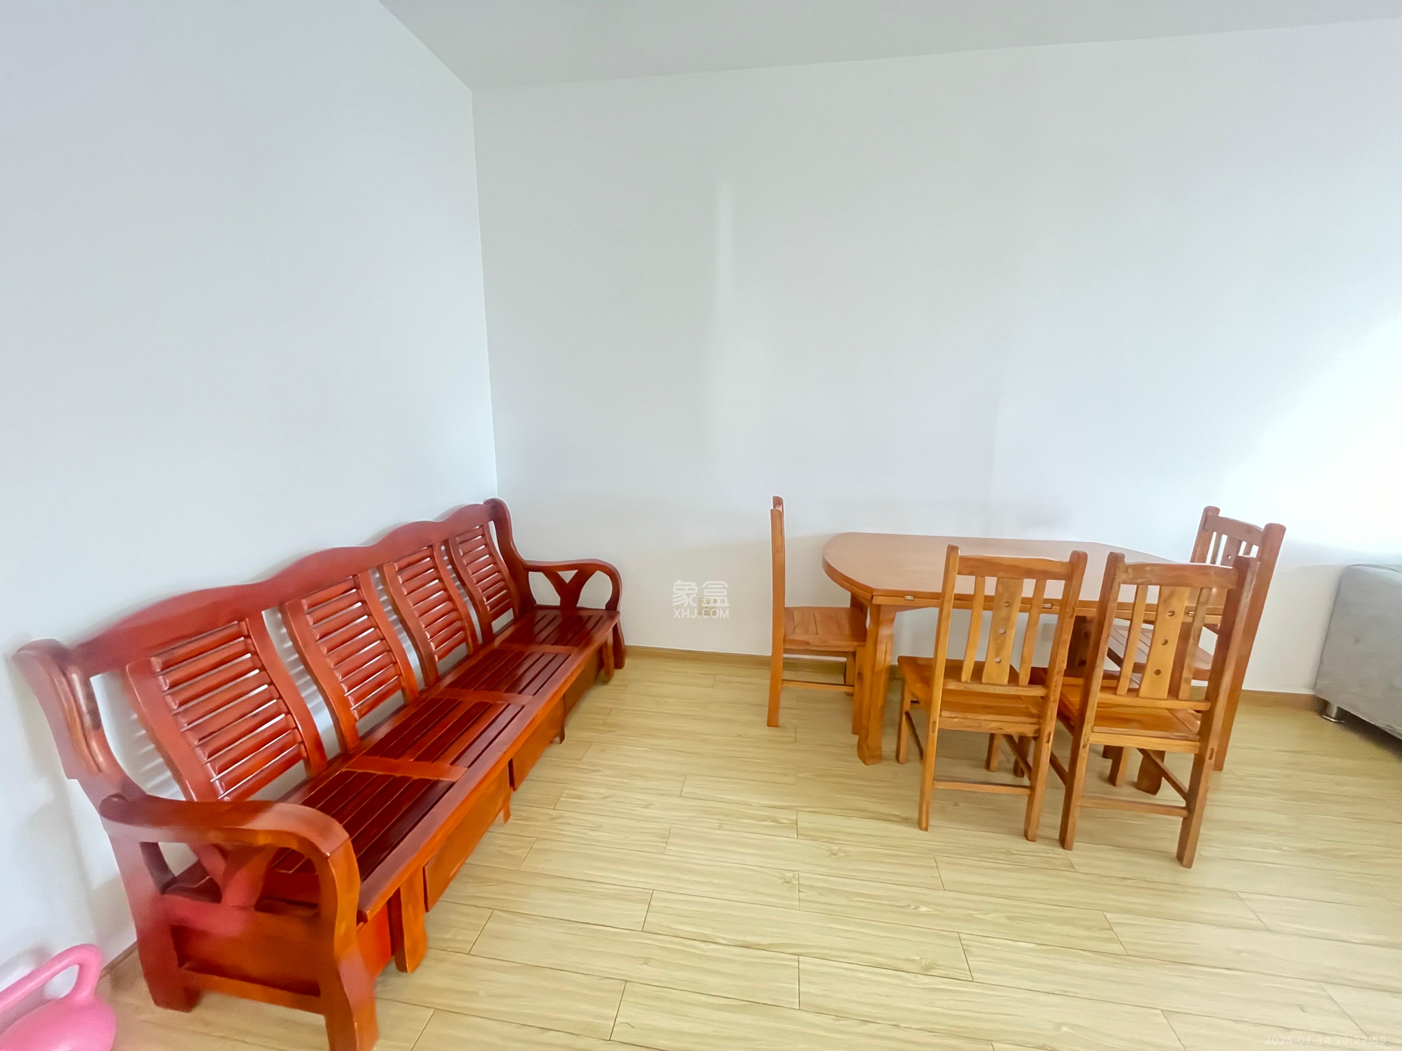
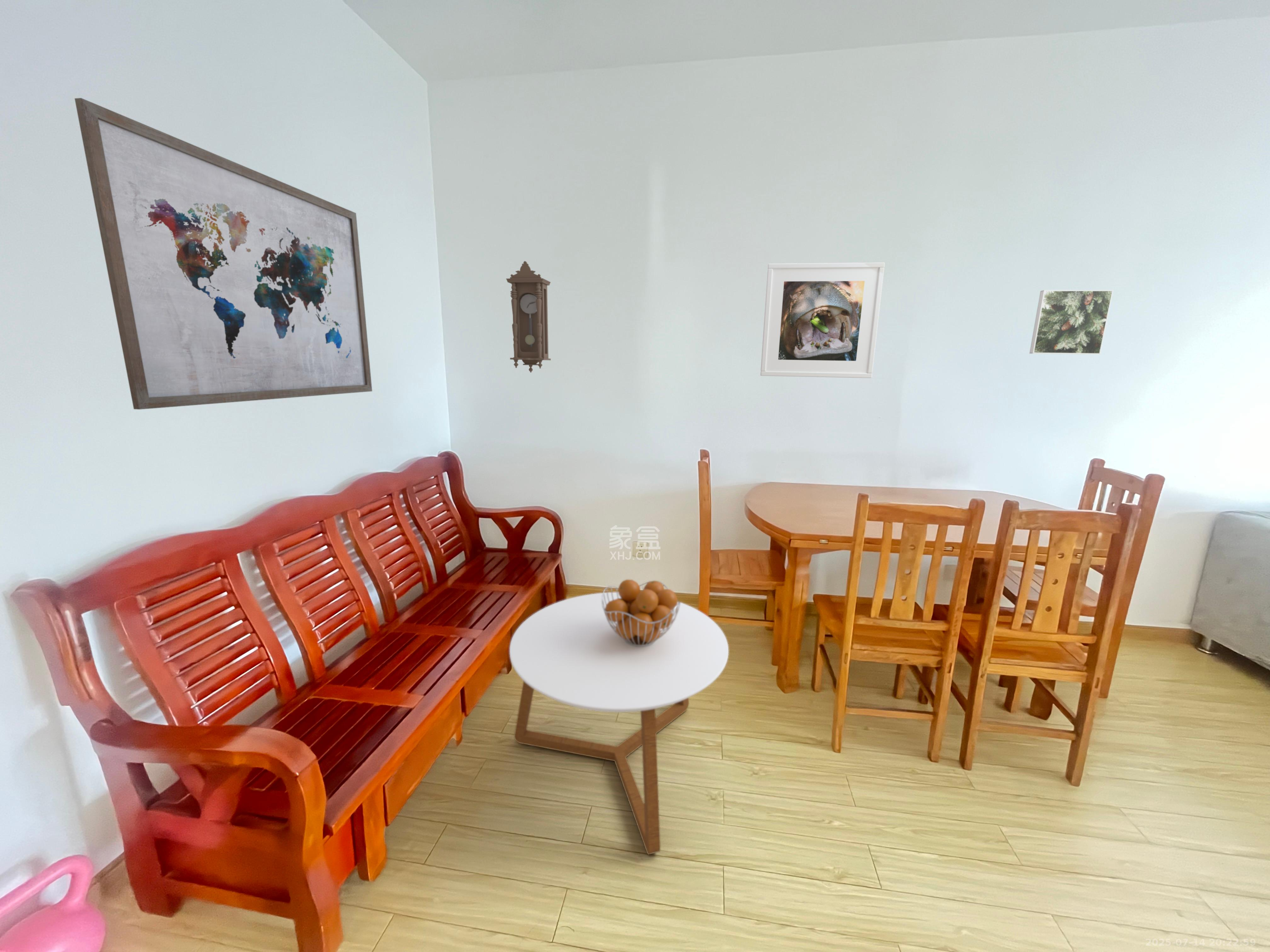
+ fruit basket [602,579,681,647]
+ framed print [760,262,885,378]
+ pendulum clock [506,261,551,373]
+ wall art [74,98,373,410]
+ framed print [1029,290,1114,355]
+ coffee table [509,592,729,855]
